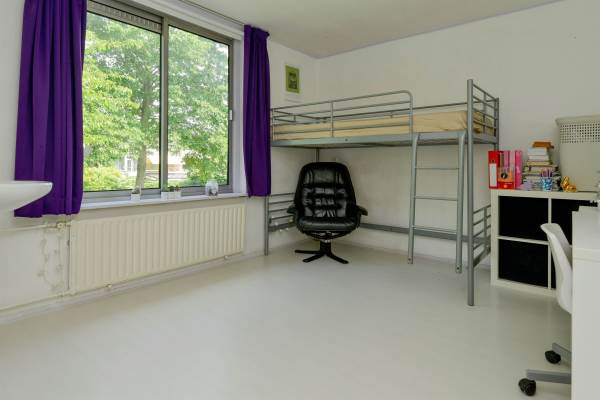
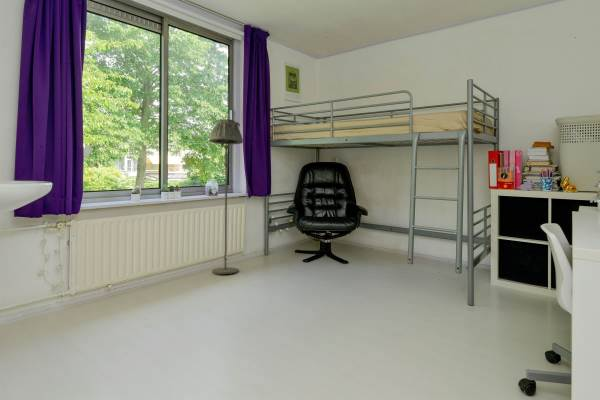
+ floor lamp [208,118,244,275]
